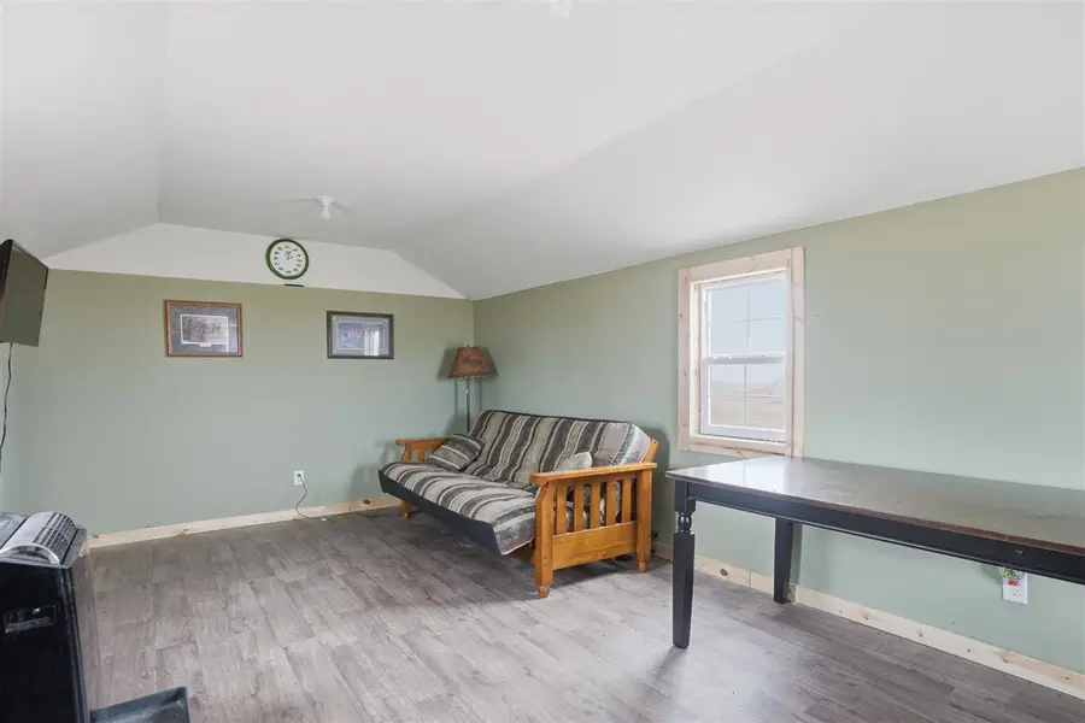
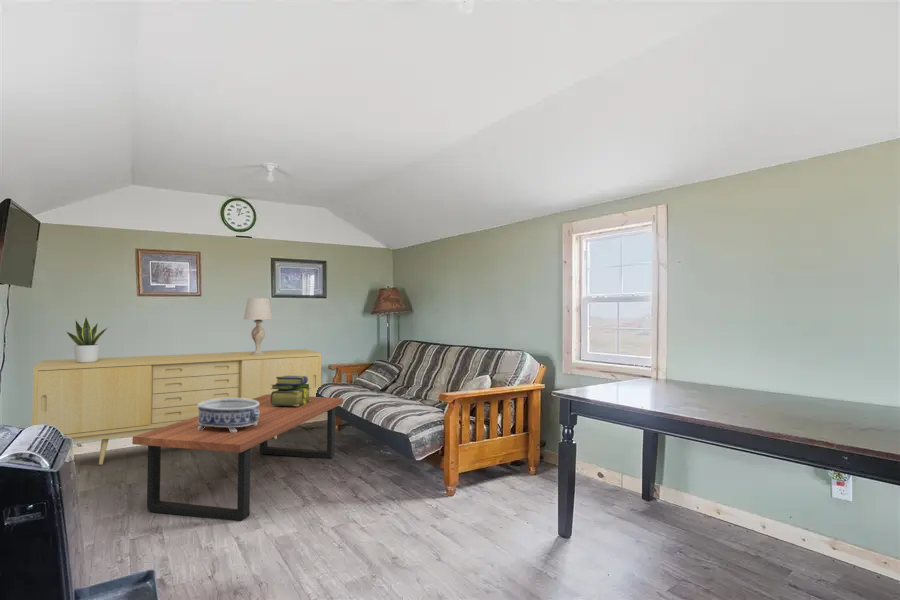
+ decorative bowl [197,398,259,433]
+ potted plant [66,317,108,363]
+ table lamp [243,297,274,355]
+ stack of books [270,376,311,406]
+ coffee table [131,394,344,522]
+ sideboard [31,348,322,466]
